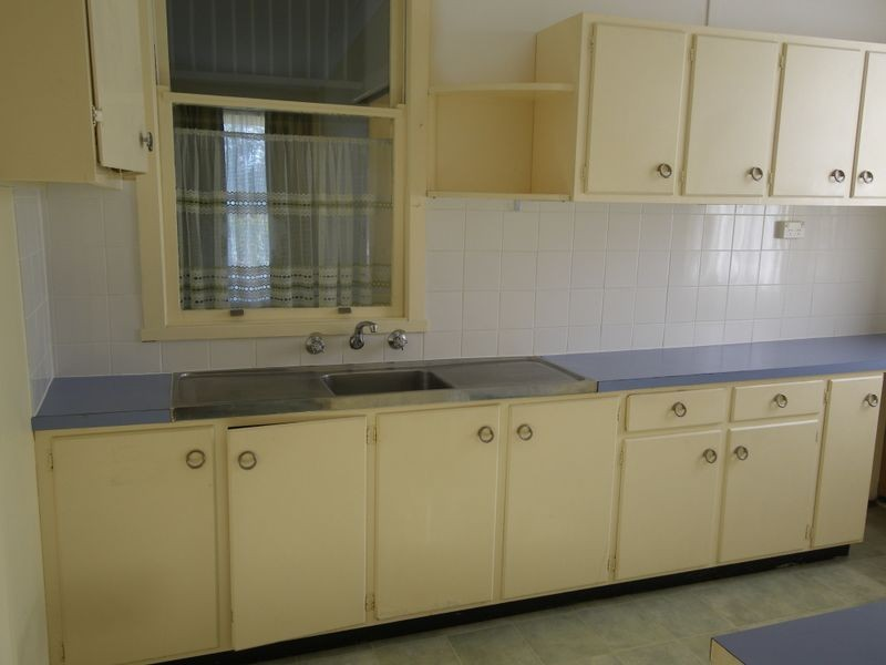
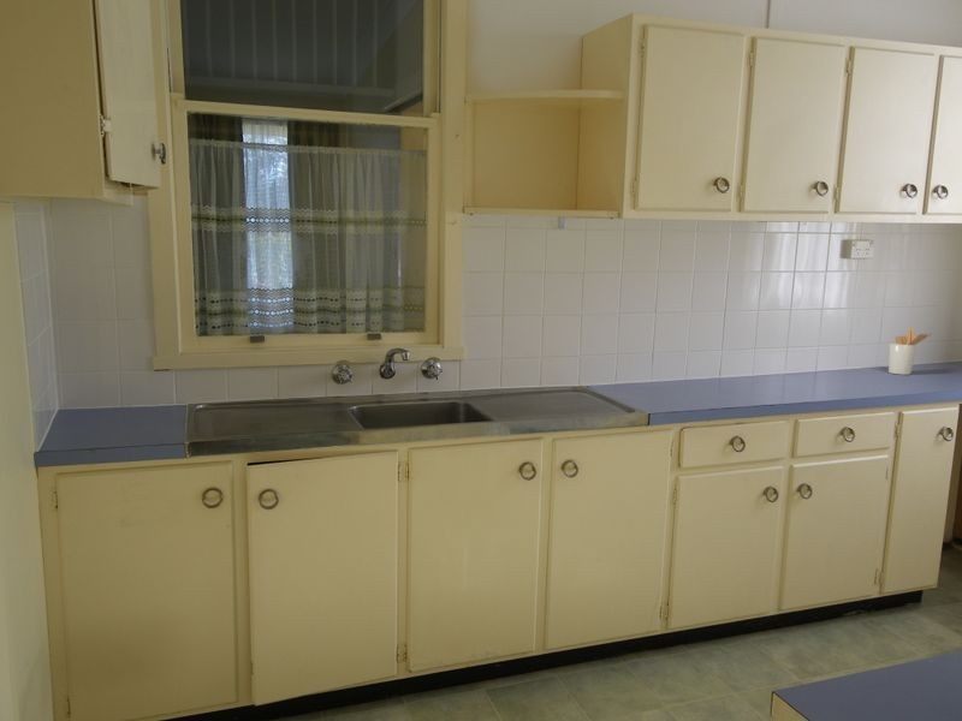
+ utensil holder [887,327,932,376]
